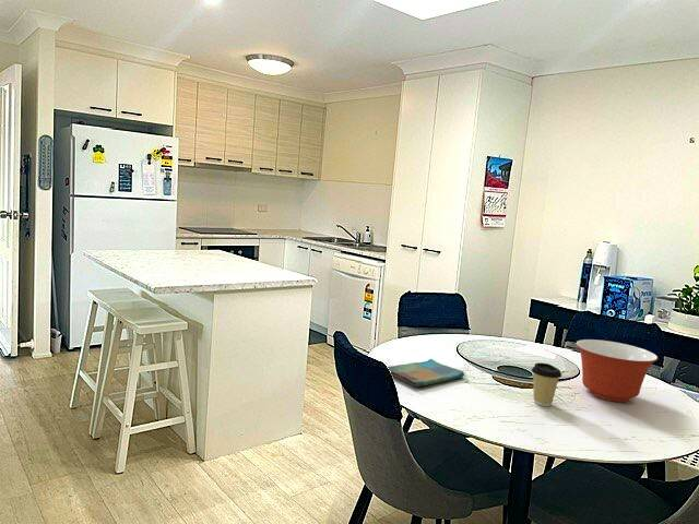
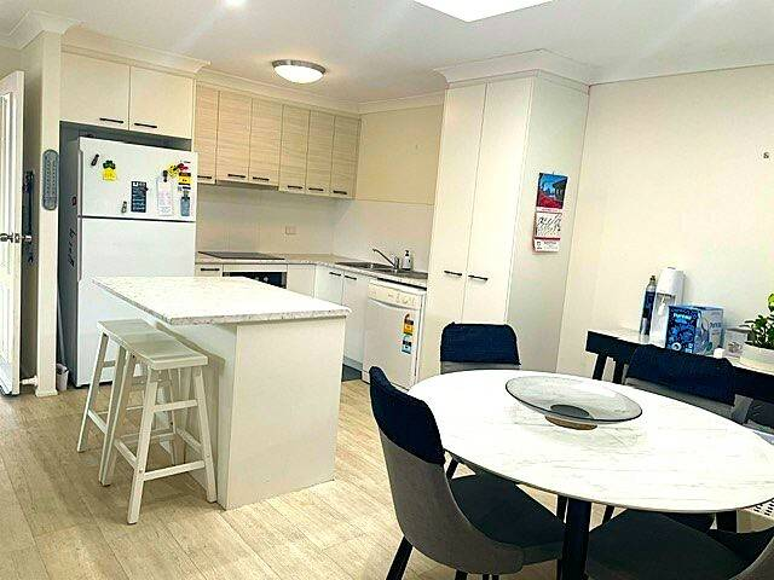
- dish towel [387,358,465,388]
- coffee cup [531,361,562,407]
- mixing bowl [574,338,659,403]
